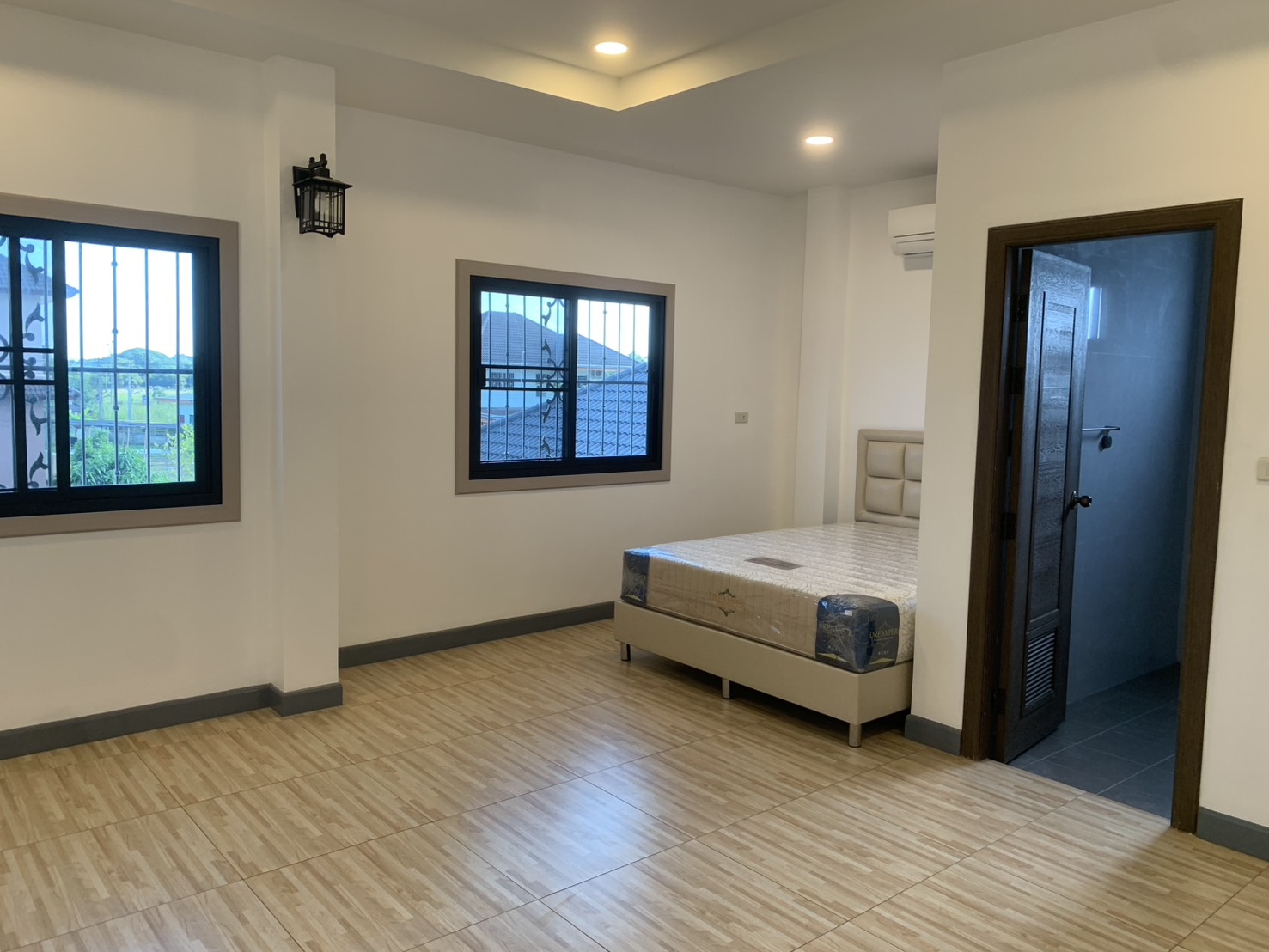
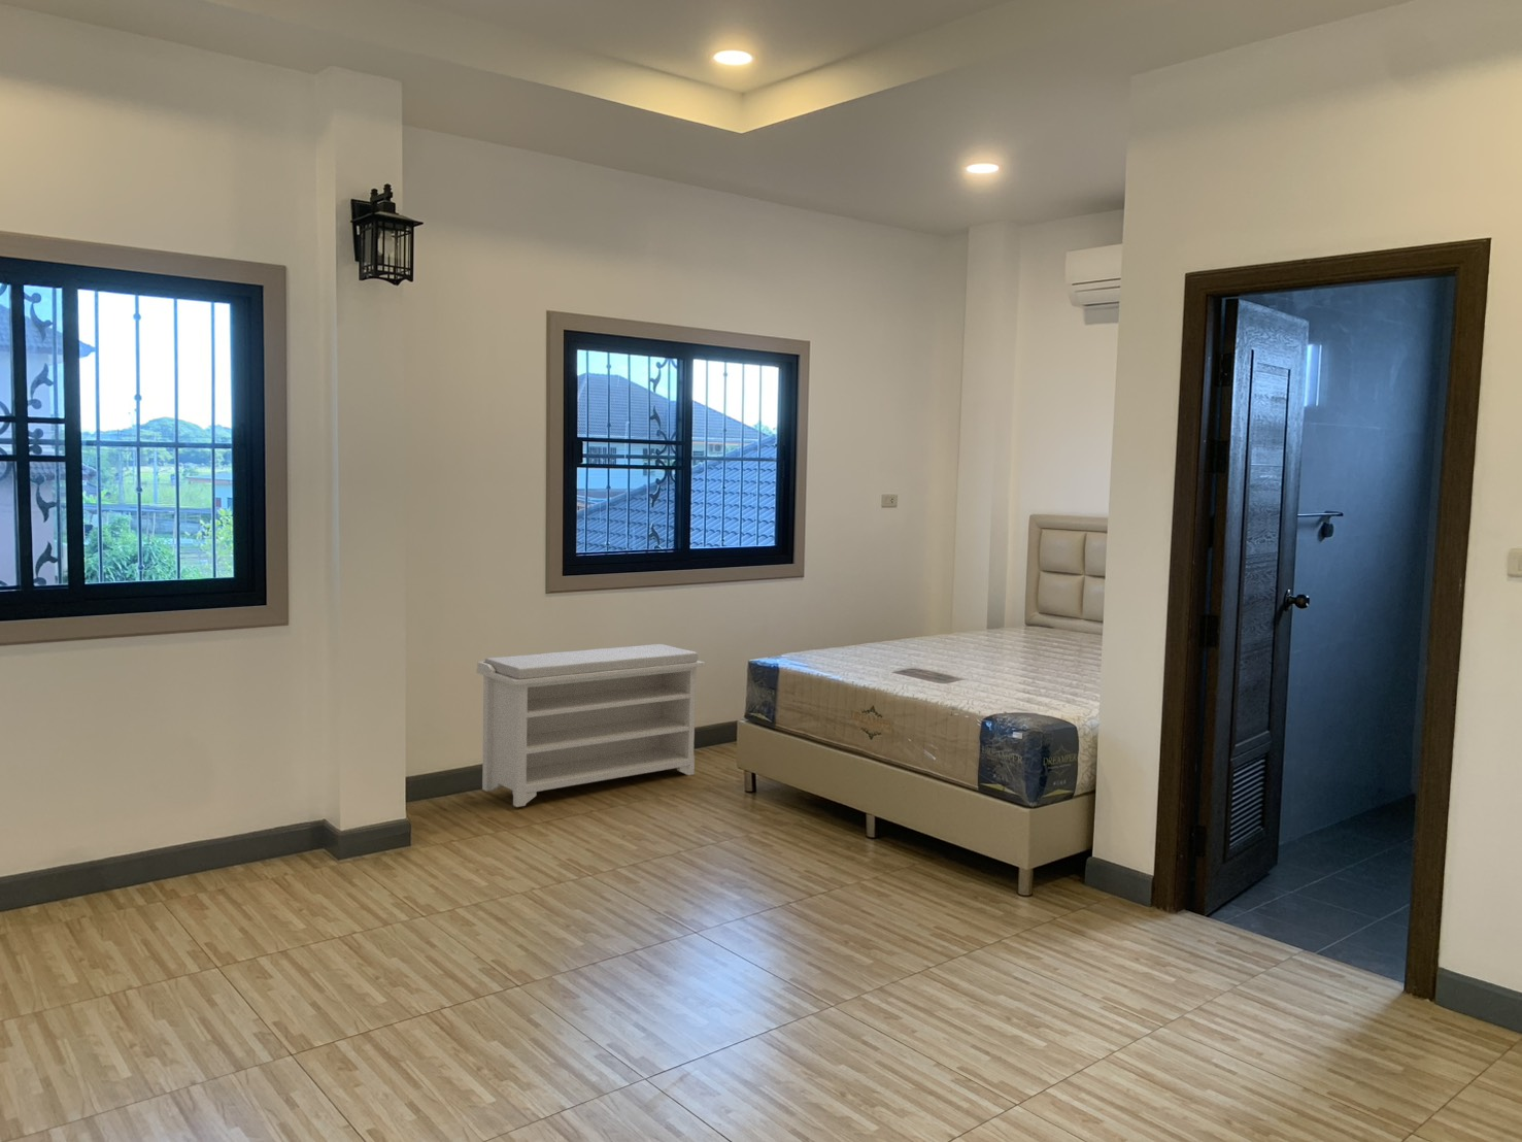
+ bench [476,643,706,809]
